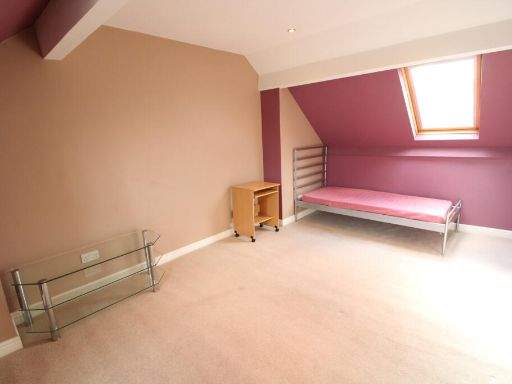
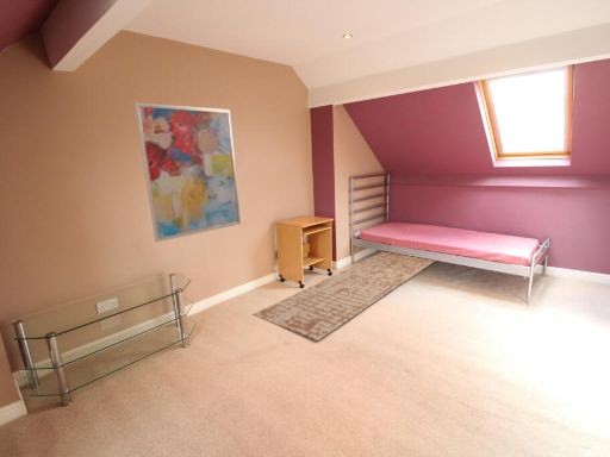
+ wall art [133,101,242,243]
+ rug [251,250,436,343]
